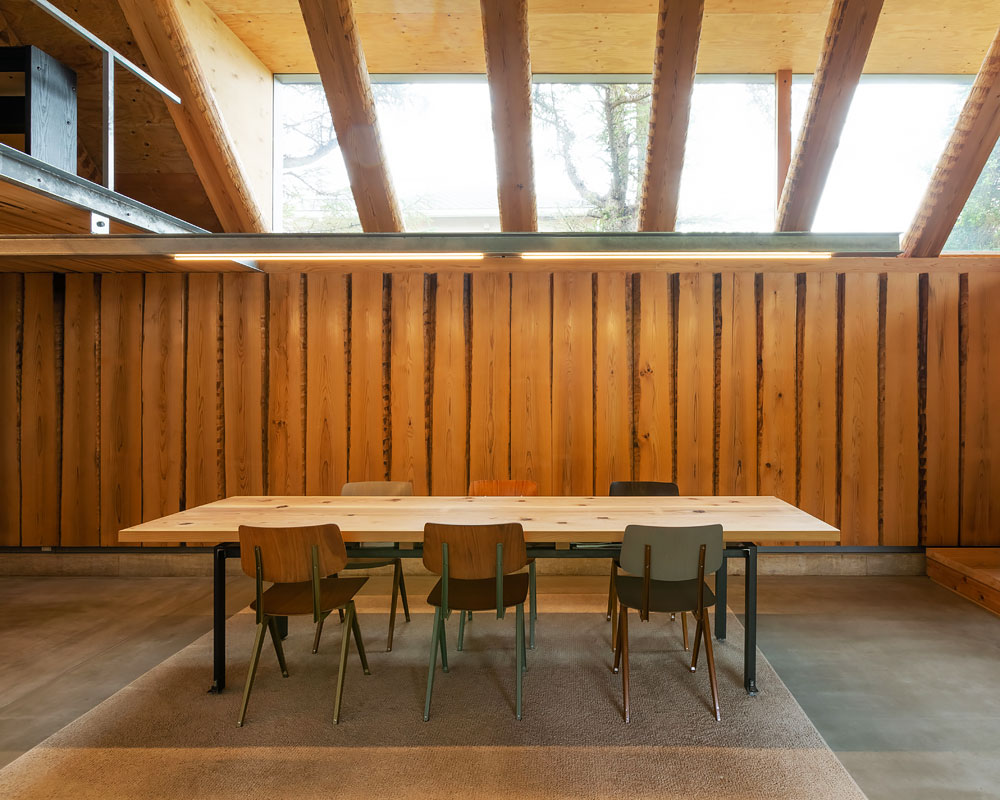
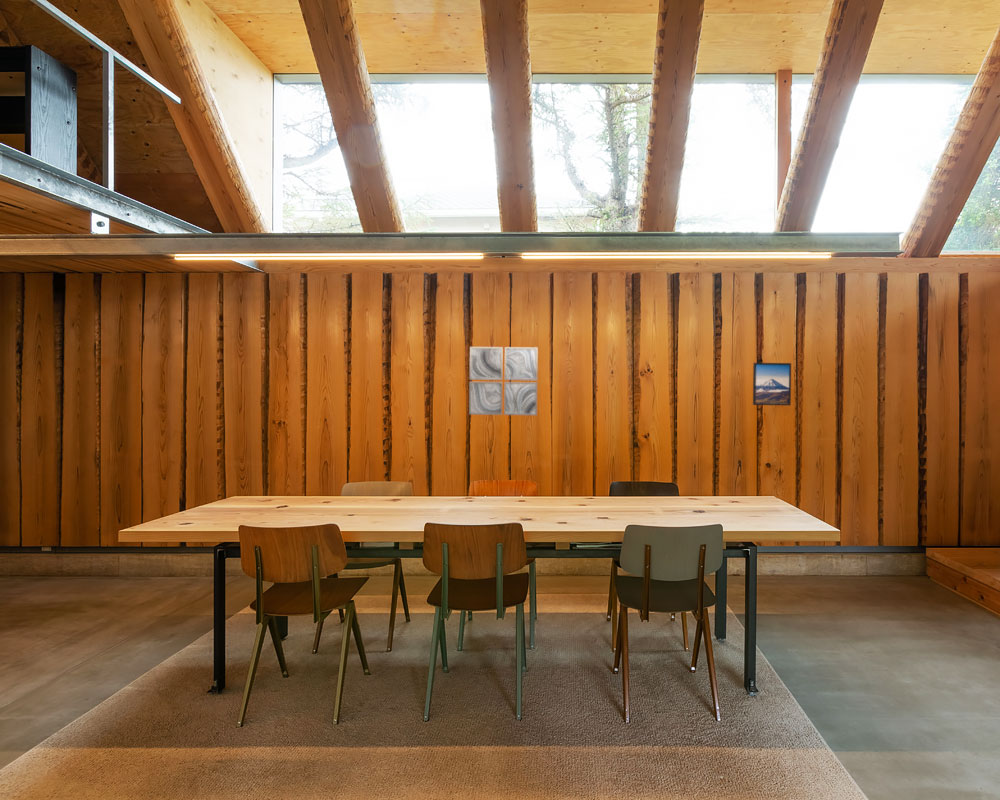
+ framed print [752,362,792,406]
+ wall art [468,346,539,416]
